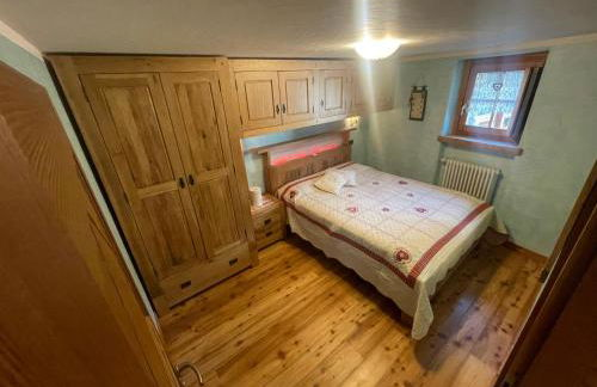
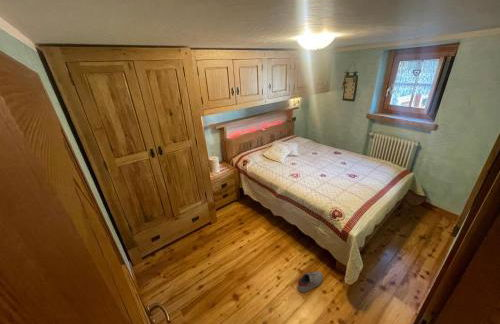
+ shoe [296,270,324,293]
